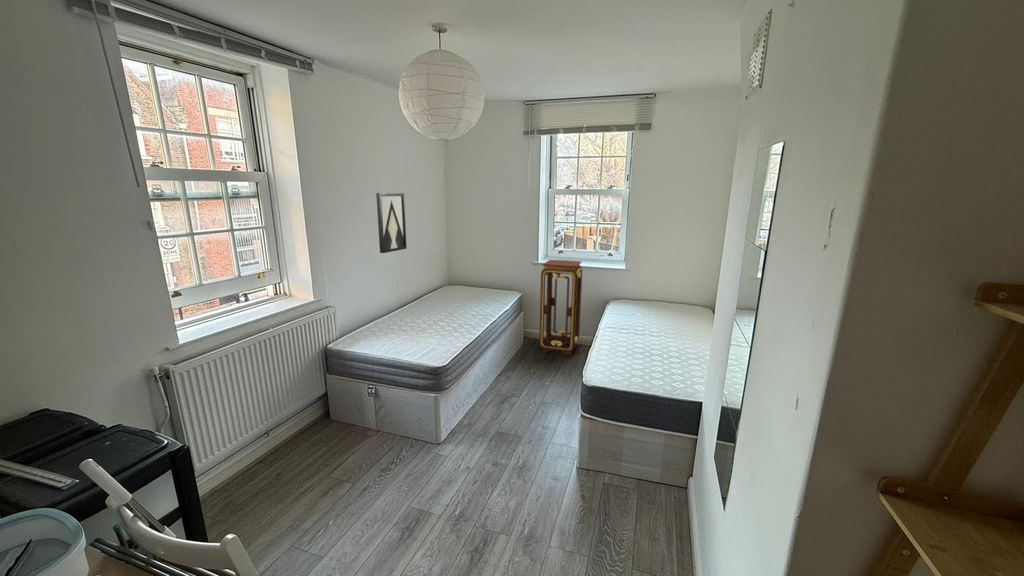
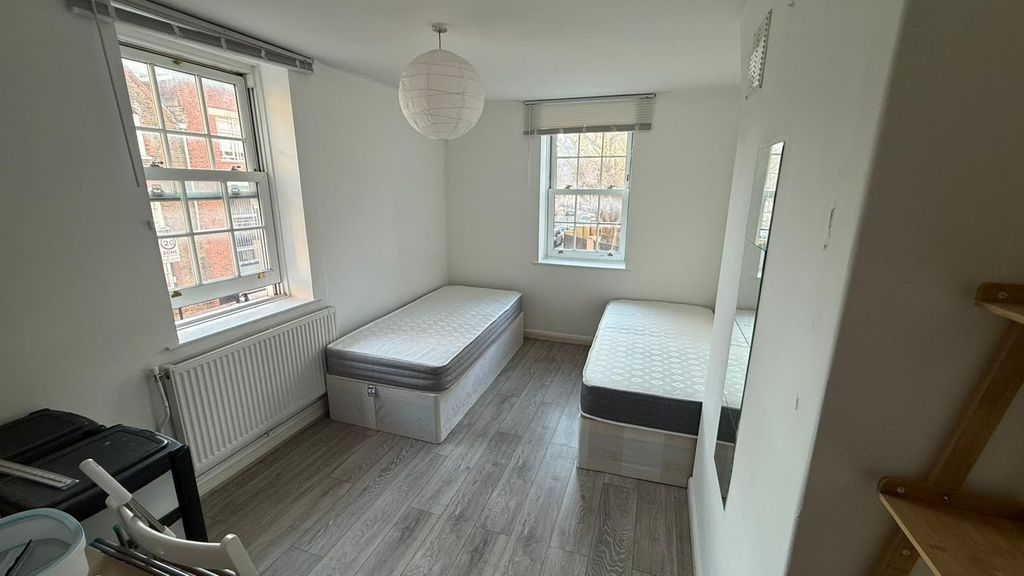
- pedestal table [538,259,583,356]
- wall art [375,192,408,254]
